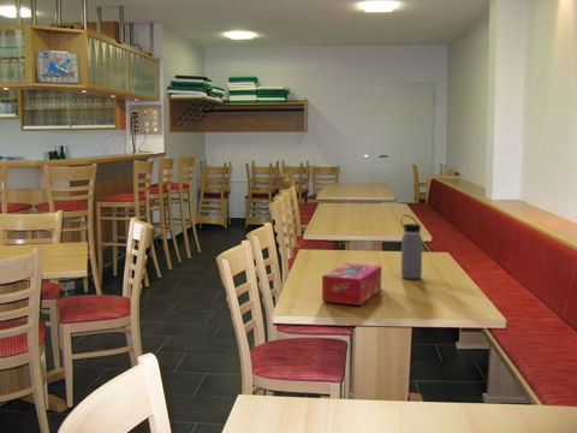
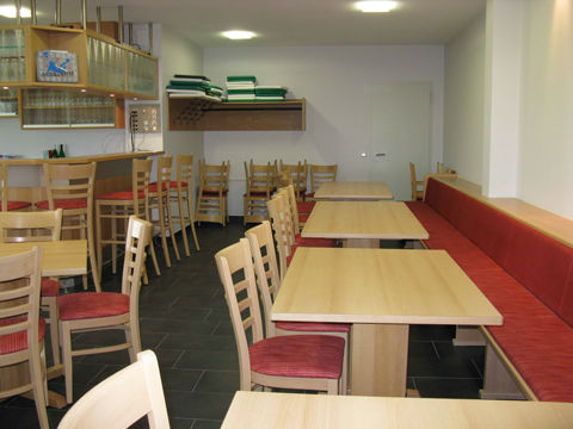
- tissue box [321,262,382,307]
- water bottle [399,214,423,280]
